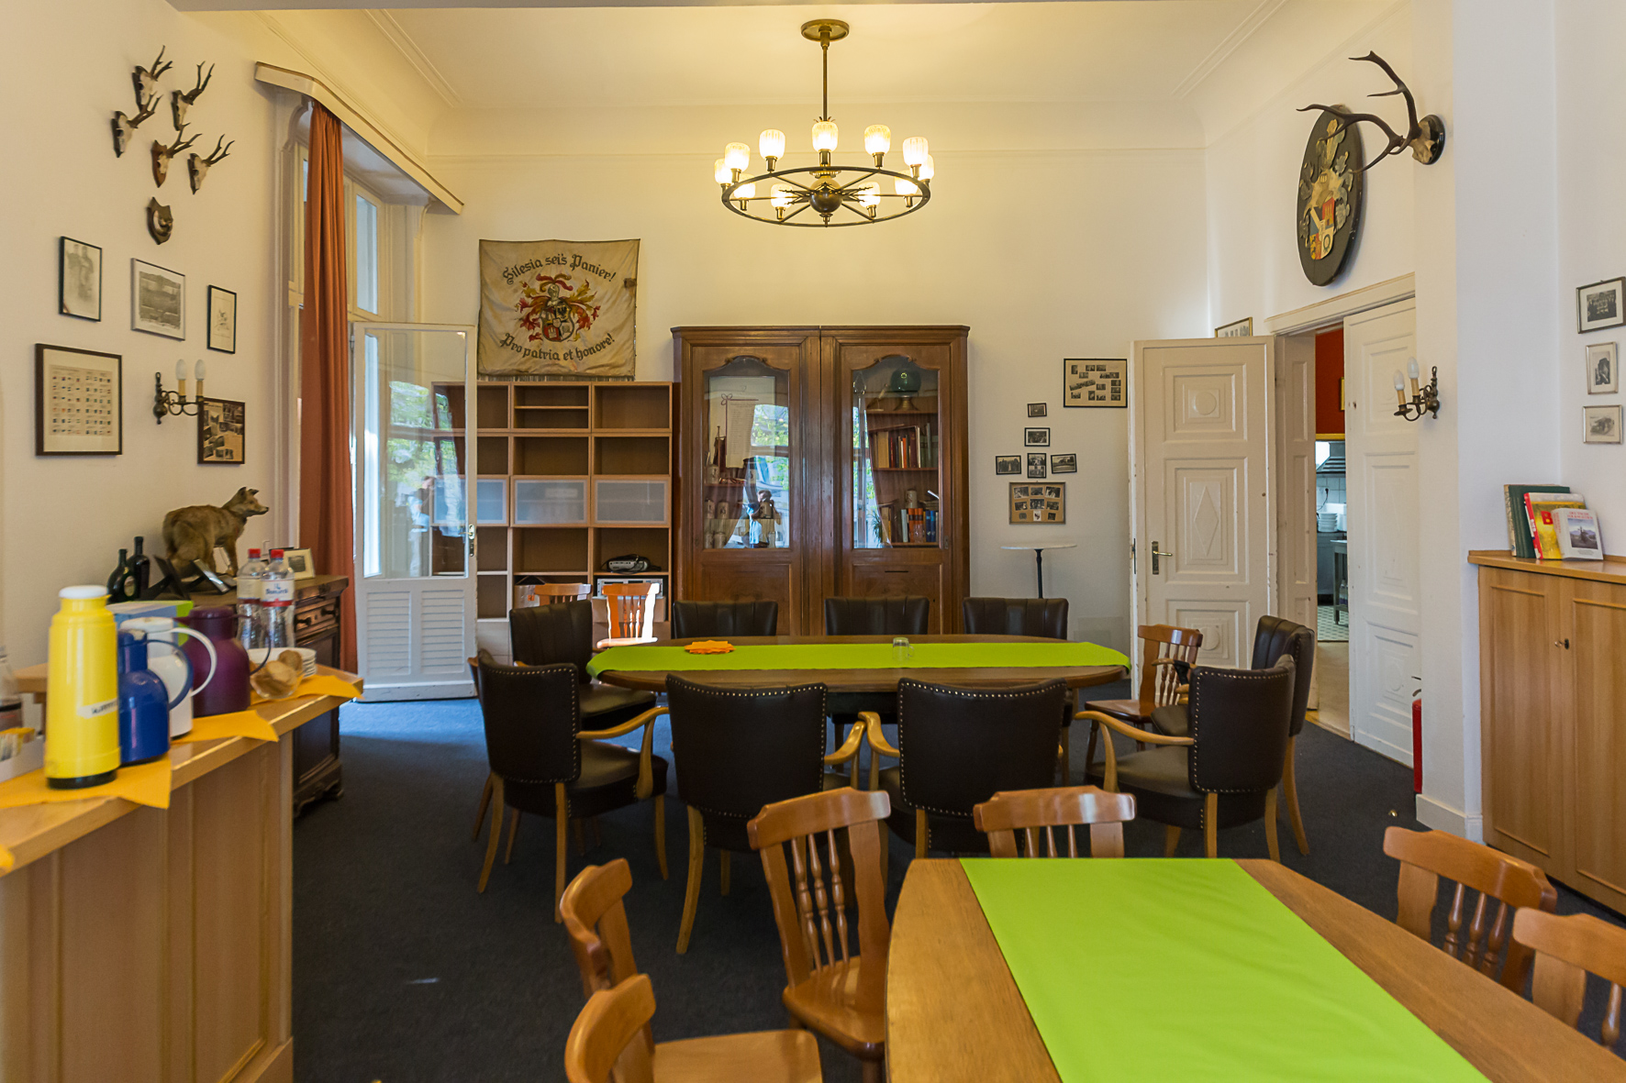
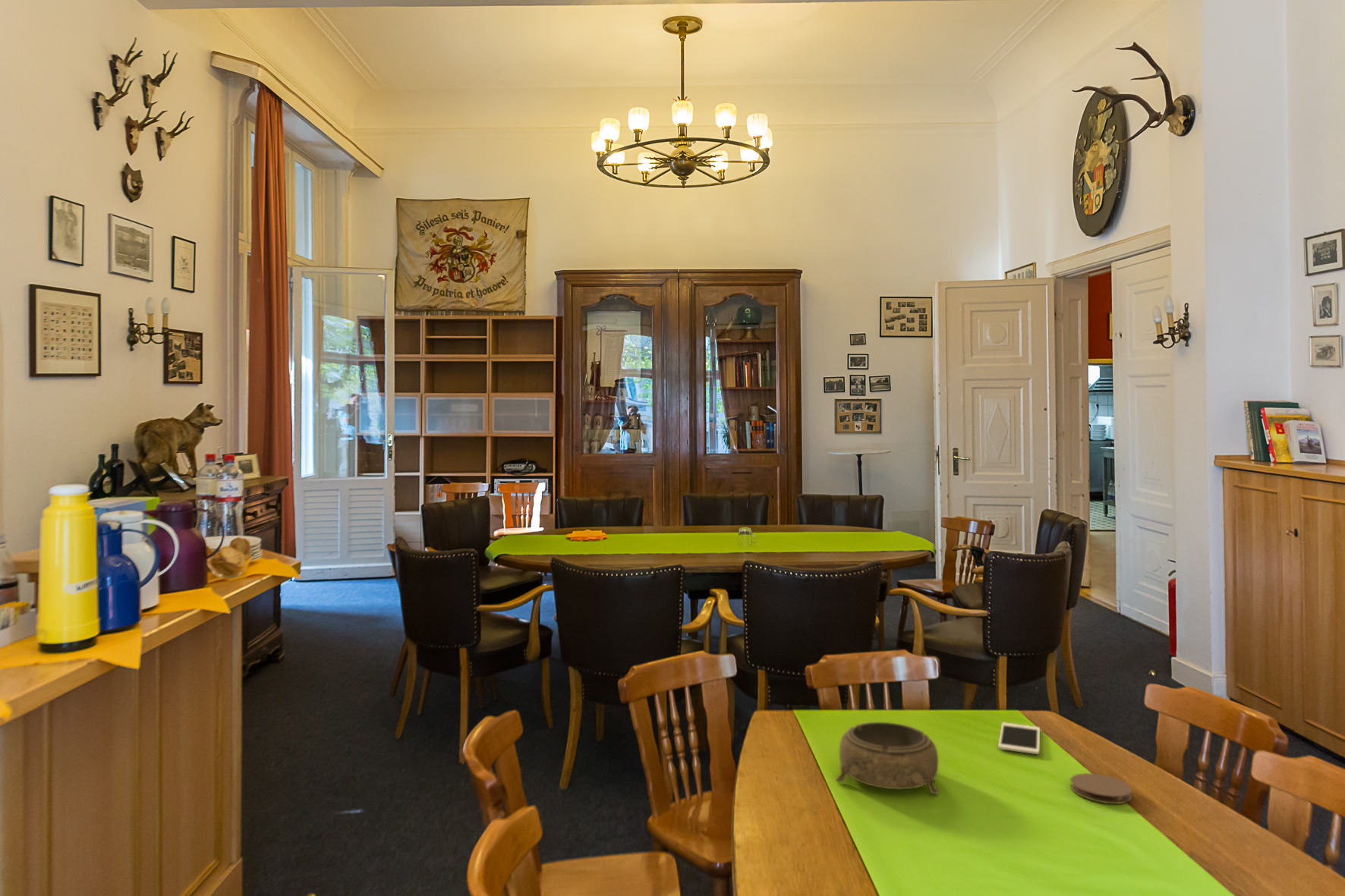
+ coaster [1070,772,1133,804]
+ cell phone [997,722,1041,755]
+ decorative bowl [836,722,940,795]
